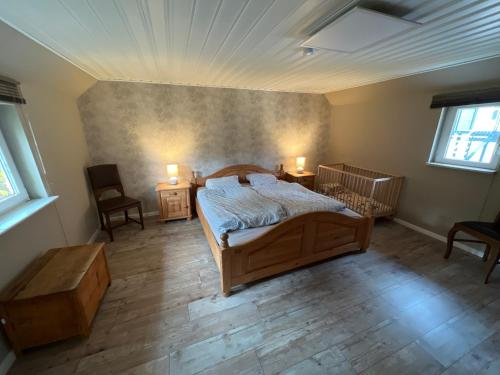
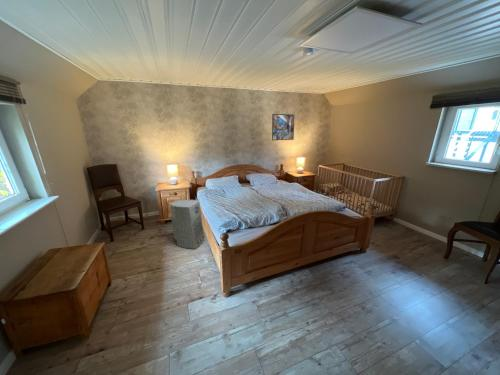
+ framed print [271,113,295,141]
+ air purifier [169,199,206,250]
